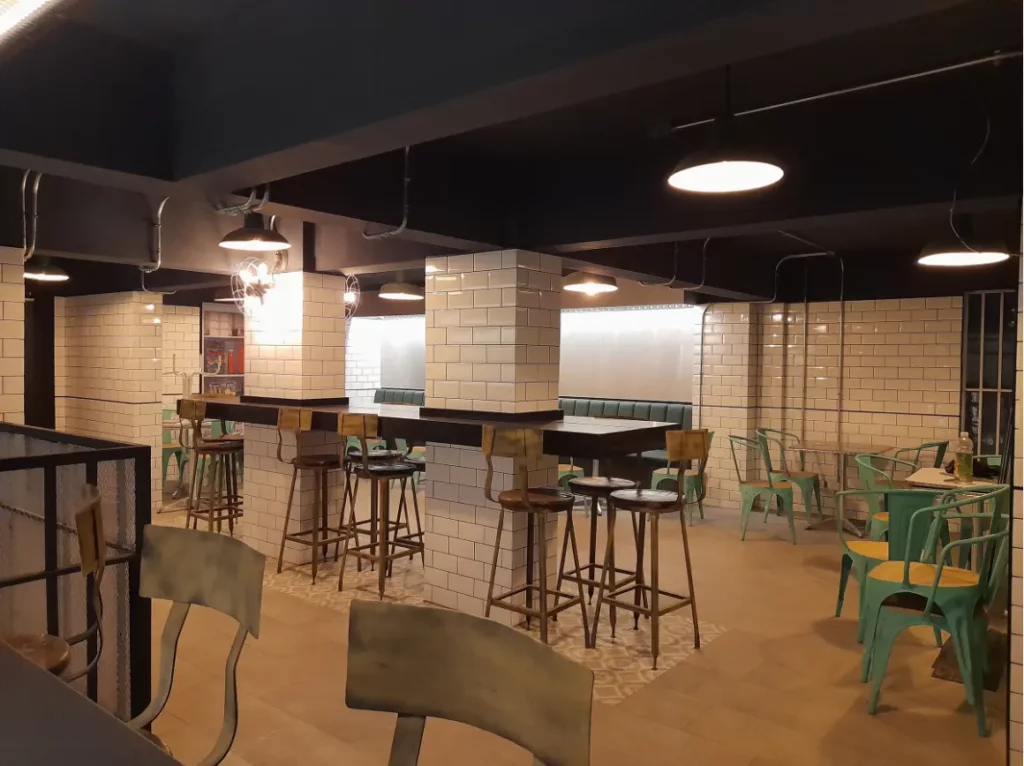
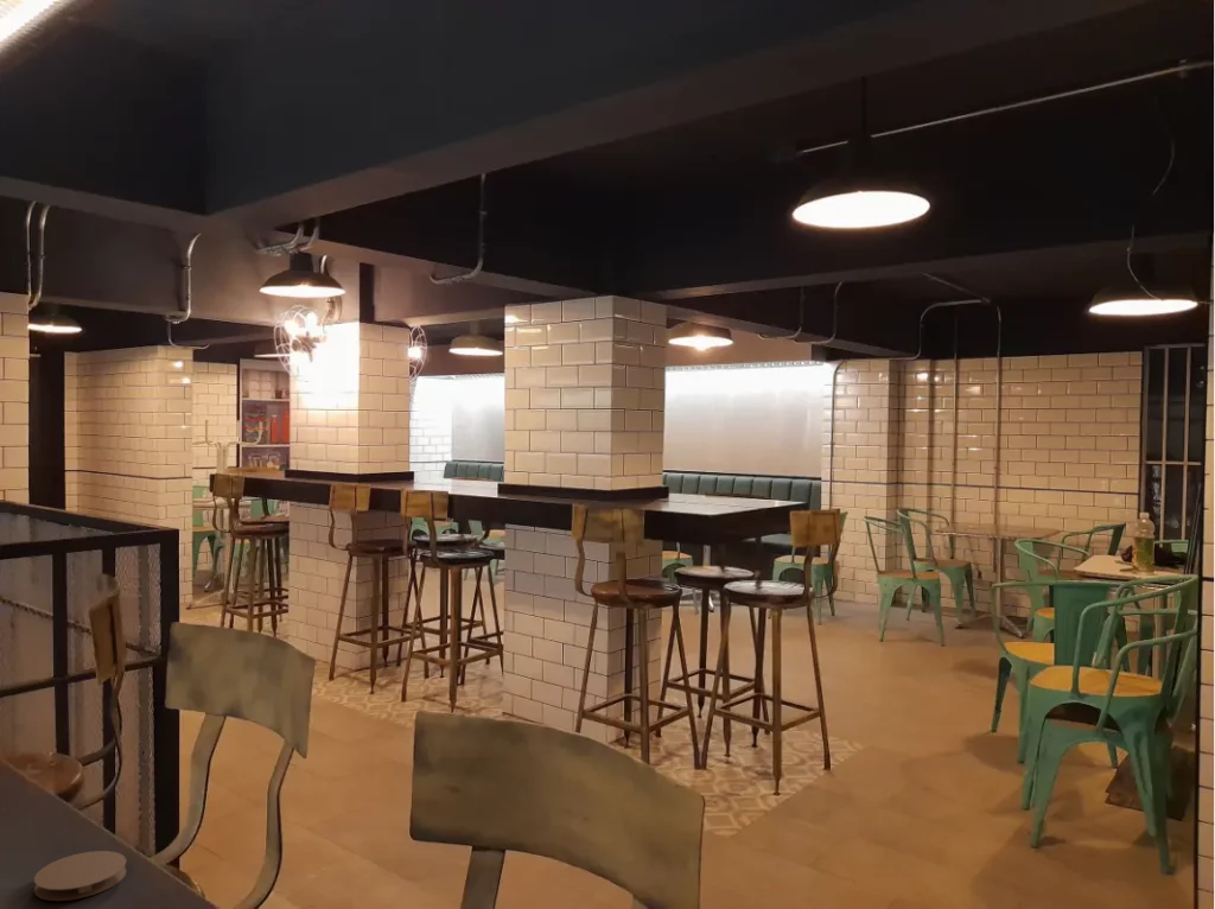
+ coaster [33,850,128,902]
